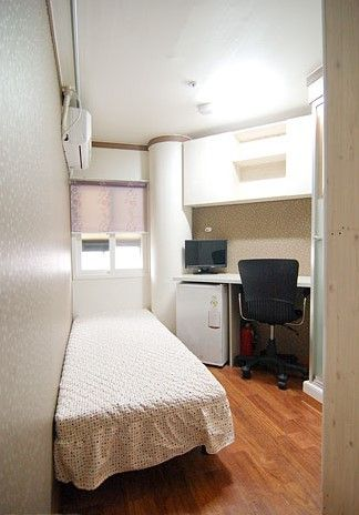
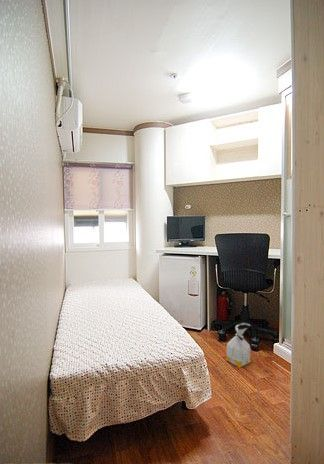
+ bag [225,322,252,369]
